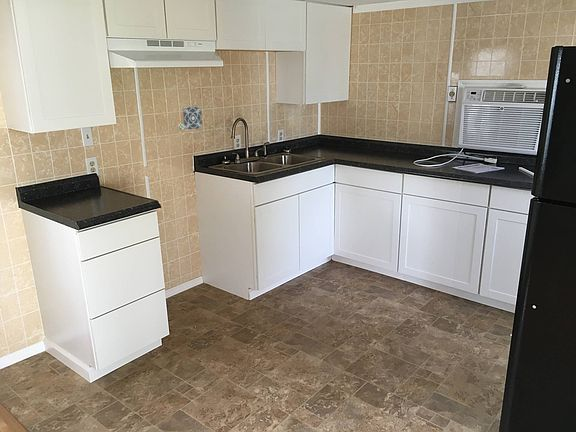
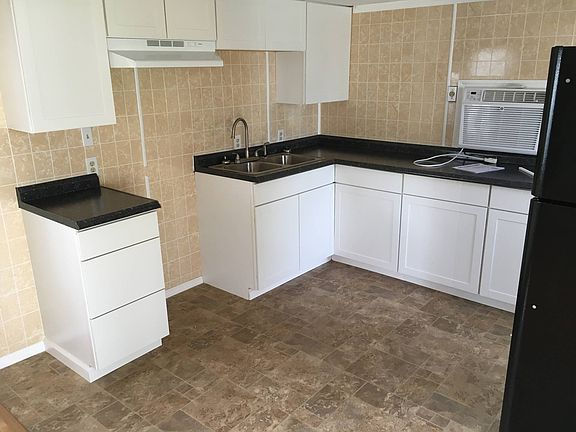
- decorative tile [178,106,203,131]
